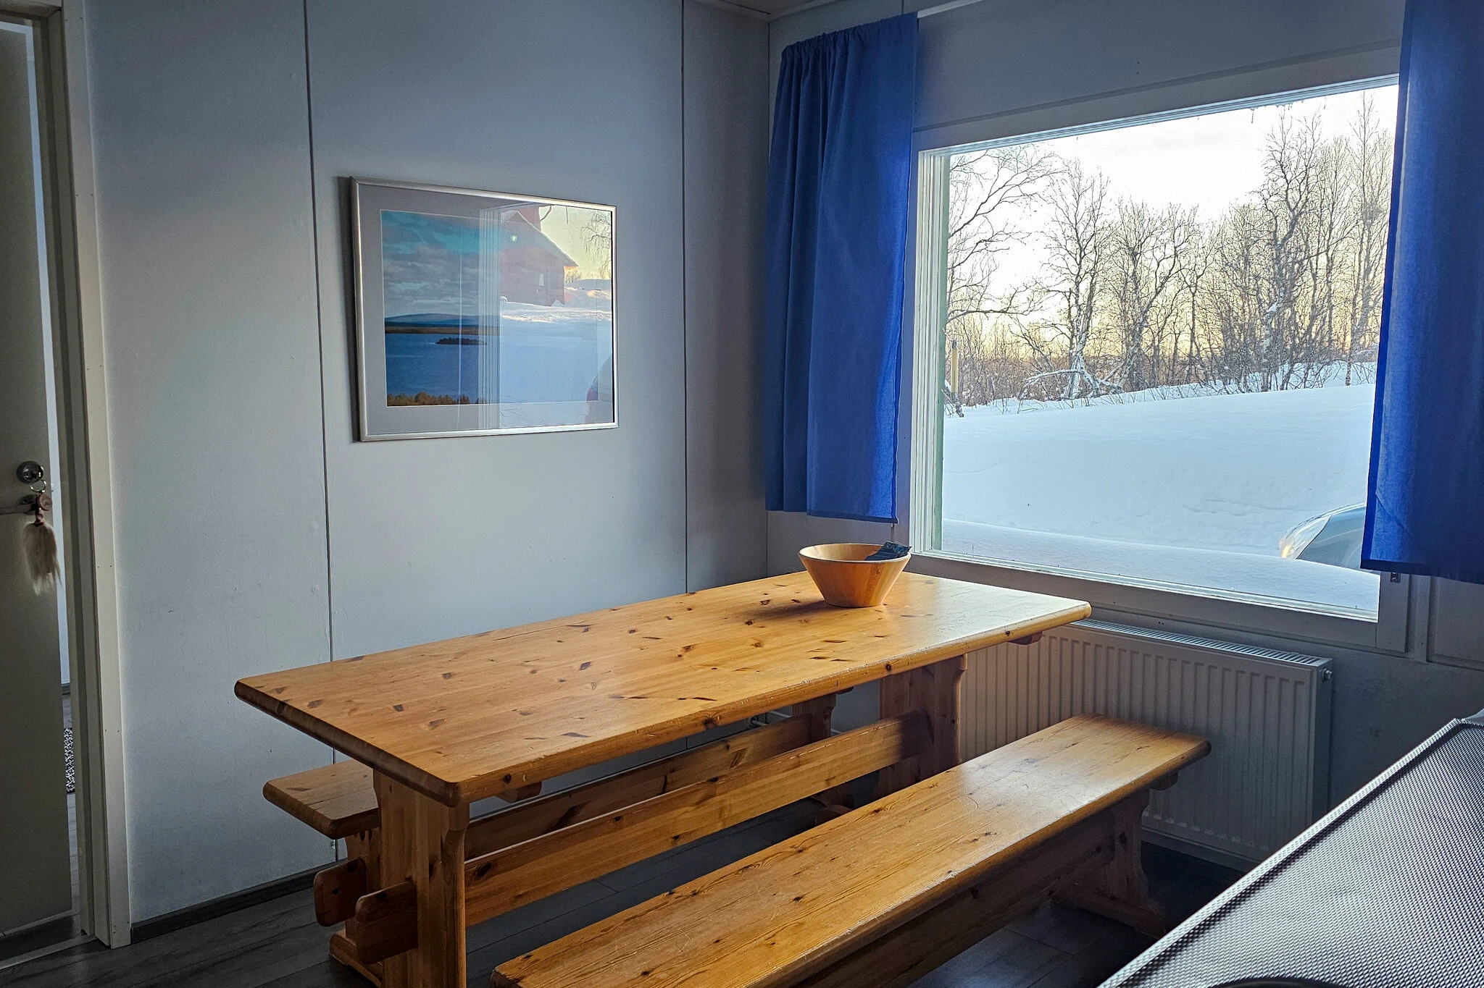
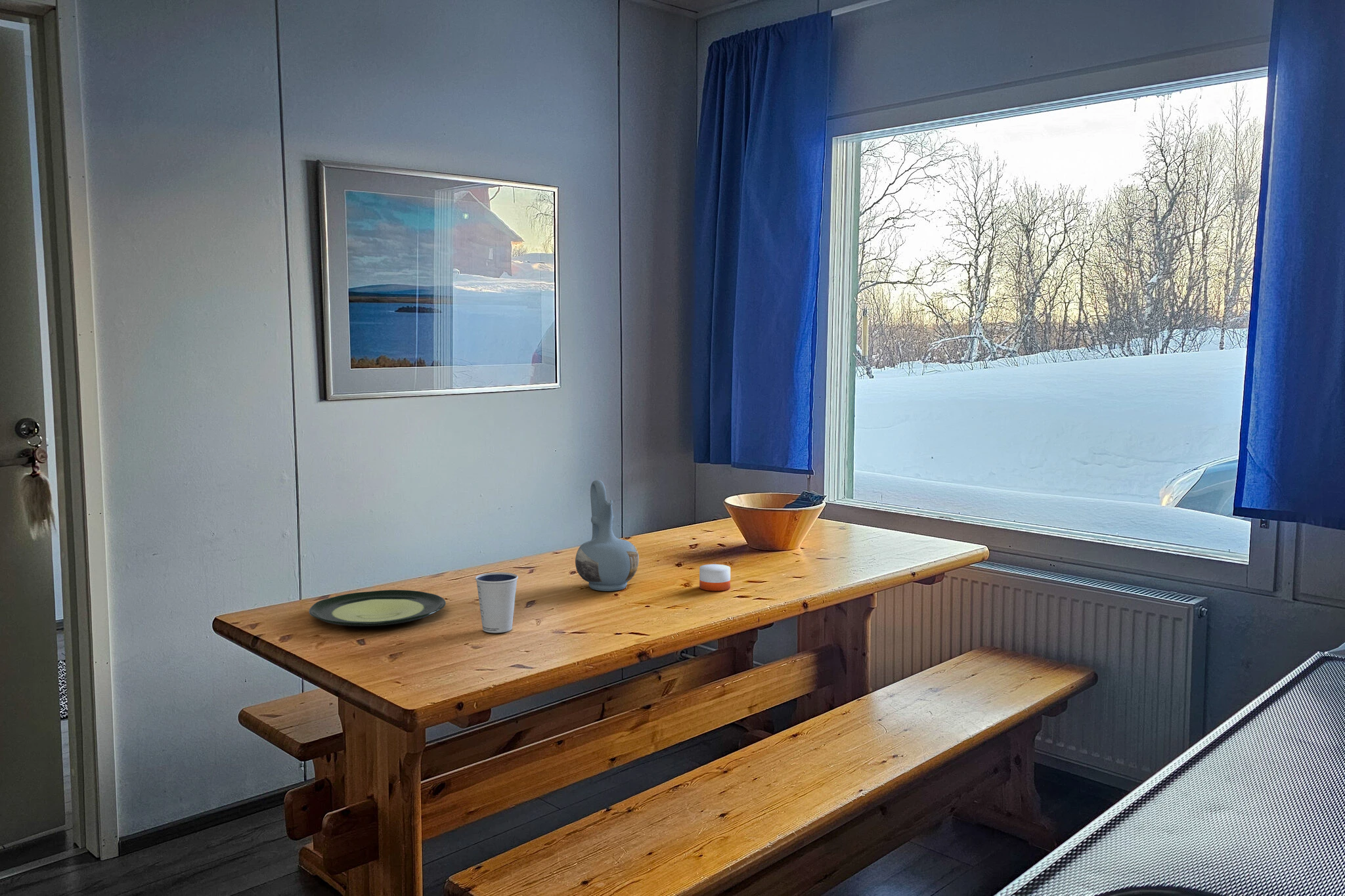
+ candle [699,563,731,591]
+ plate [308,589,447,627]
+ dixie cup [475,572,519,633]
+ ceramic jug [575,480,640,591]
